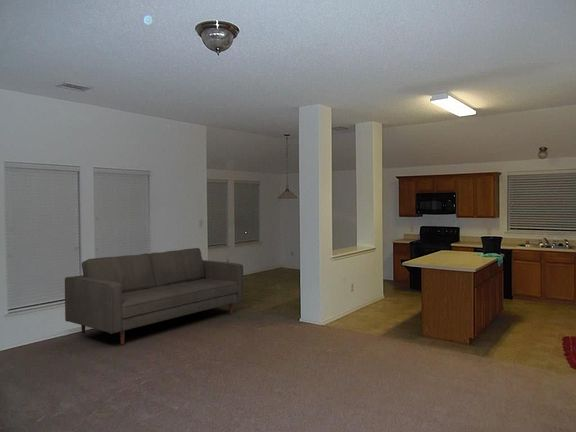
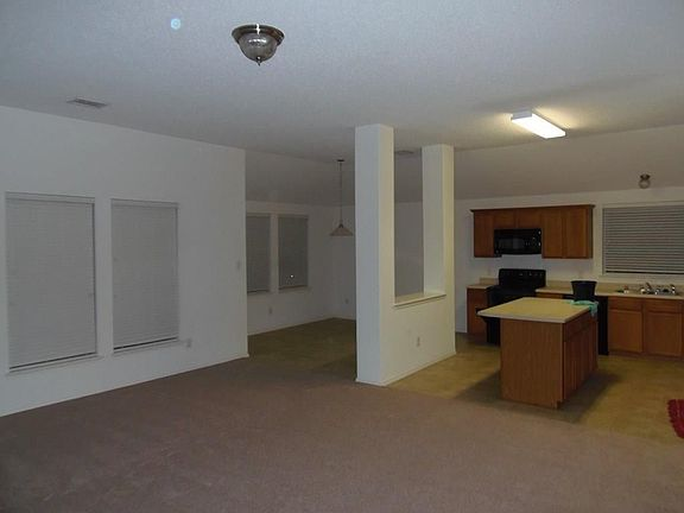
- sofa [64,247,245,346]
